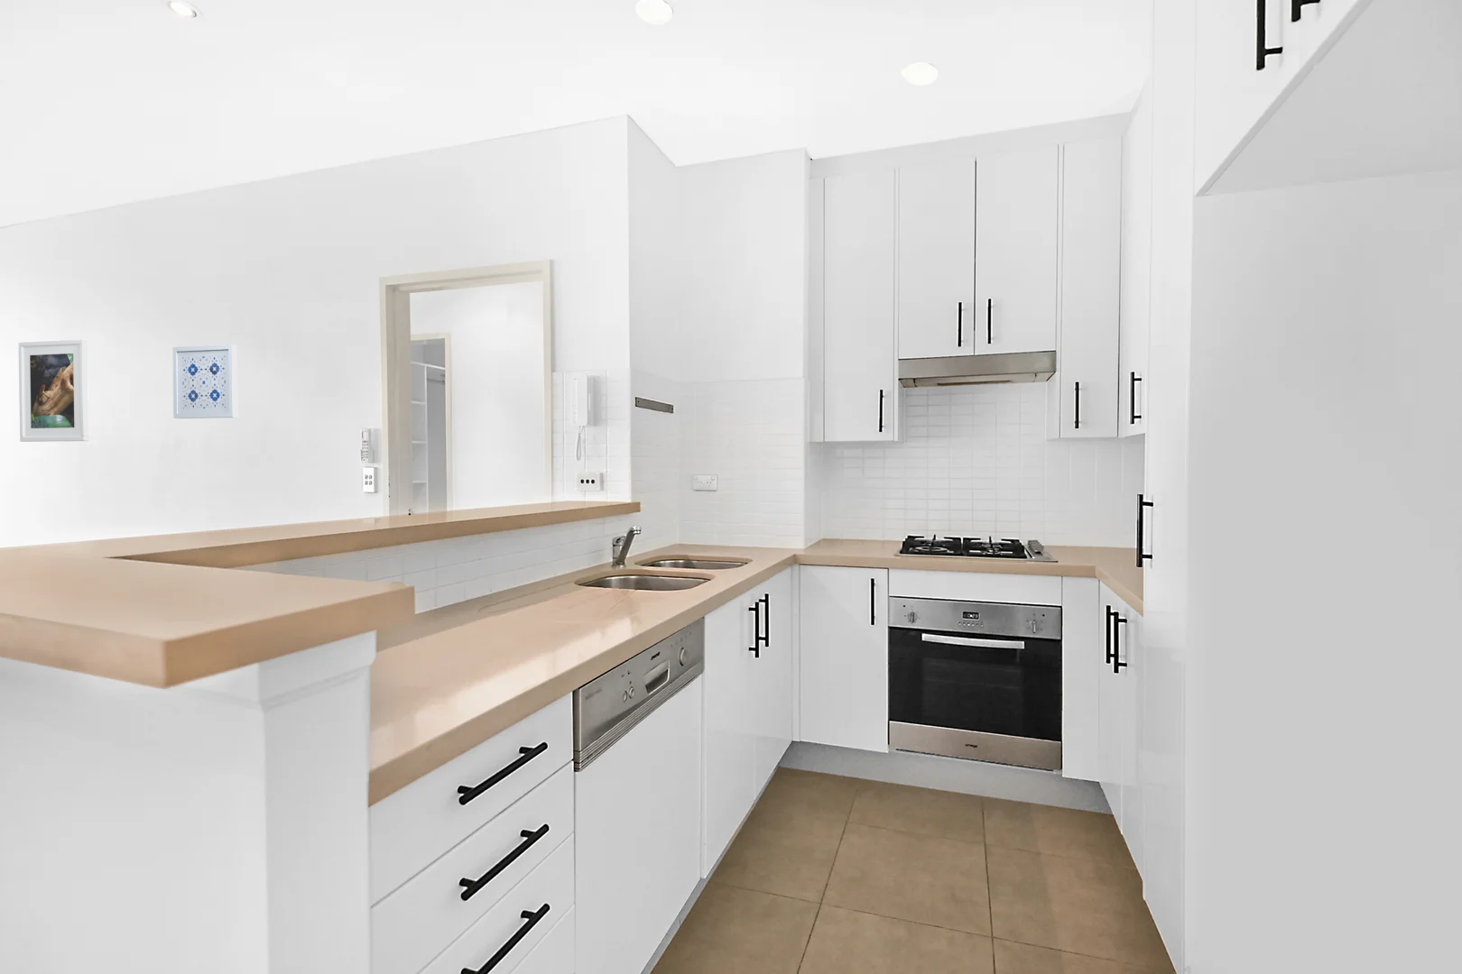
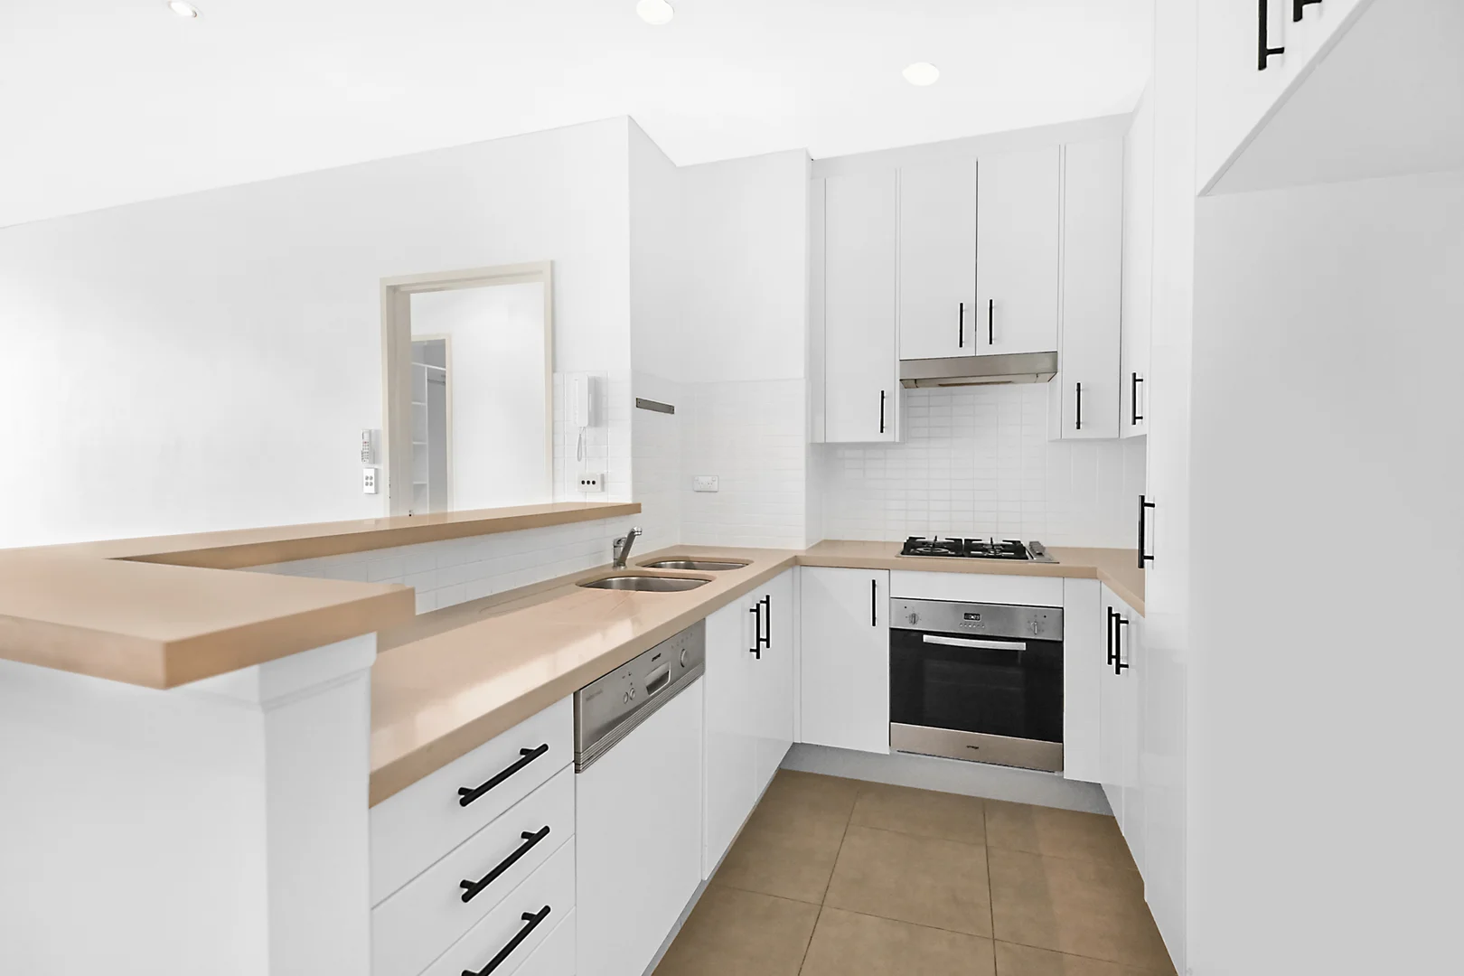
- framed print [18,338,89,442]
- wall art [172,344,238,420]
